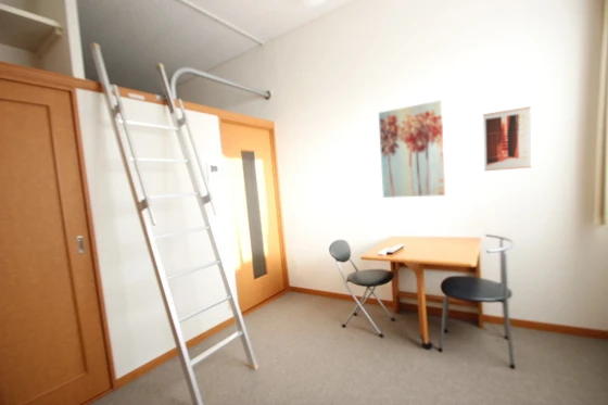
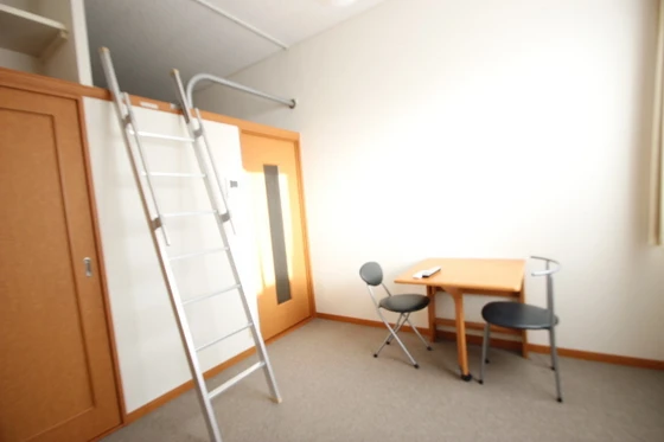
- wall art [378,99,446,199]
- wall art [482,105,532,172]
